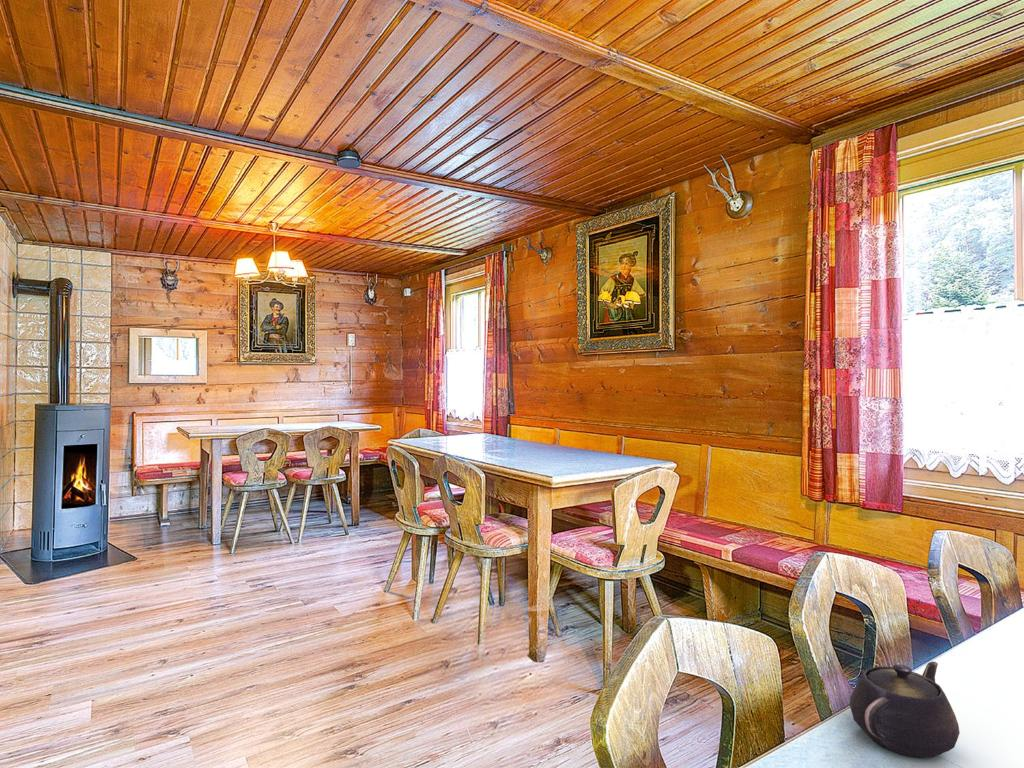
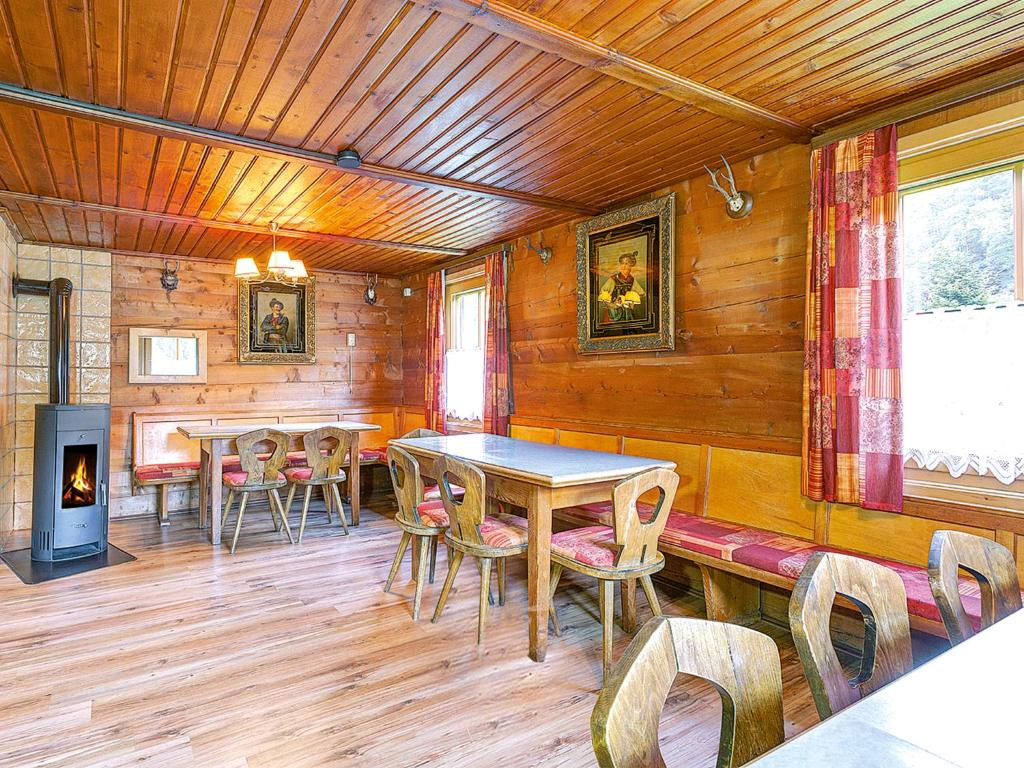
- teapot [849,661,961,758]
